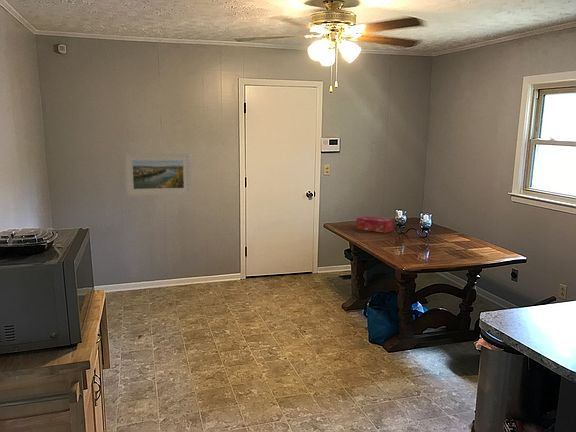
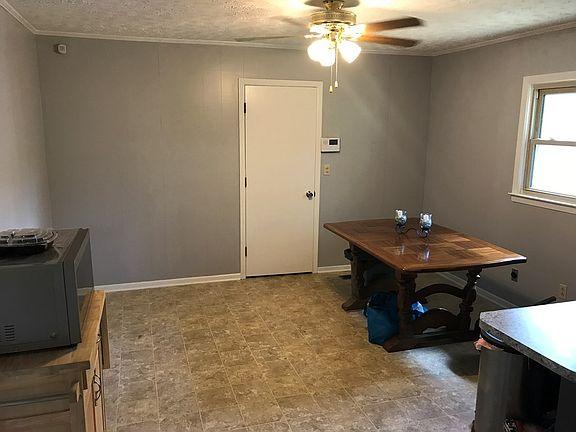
- tissue box [355,215,394,234]
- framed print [124,152,192,197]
